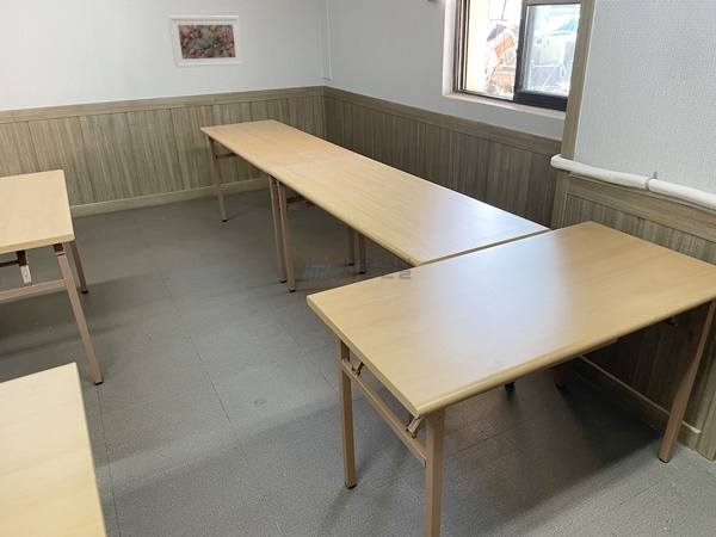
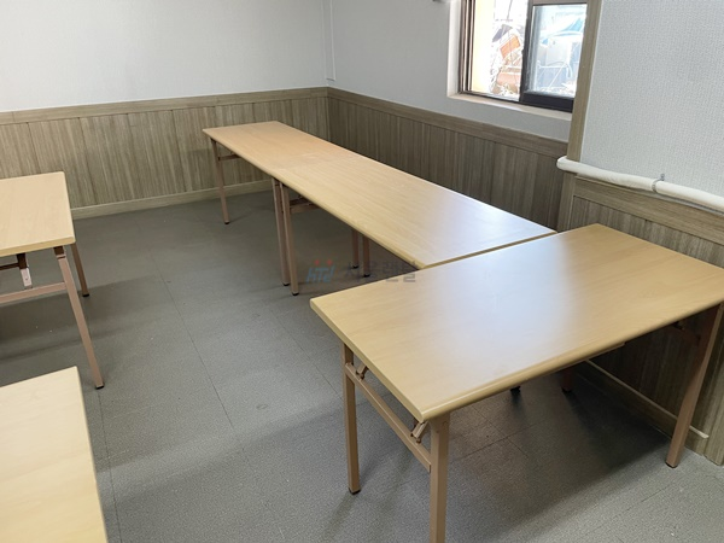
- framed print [167,14,245,69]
